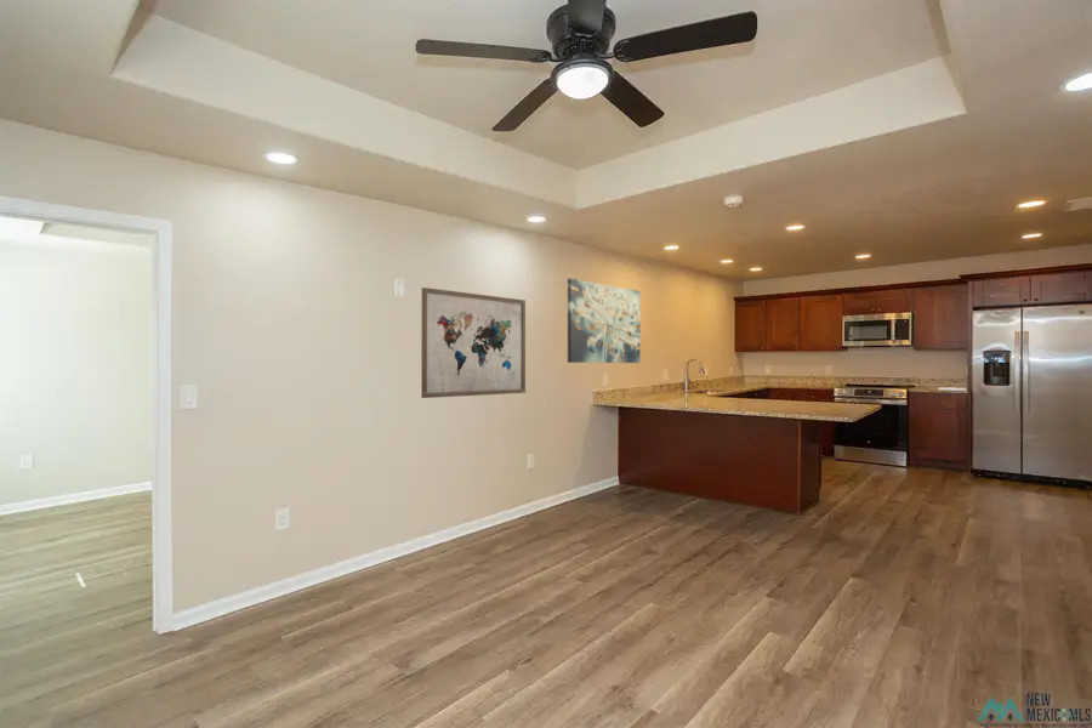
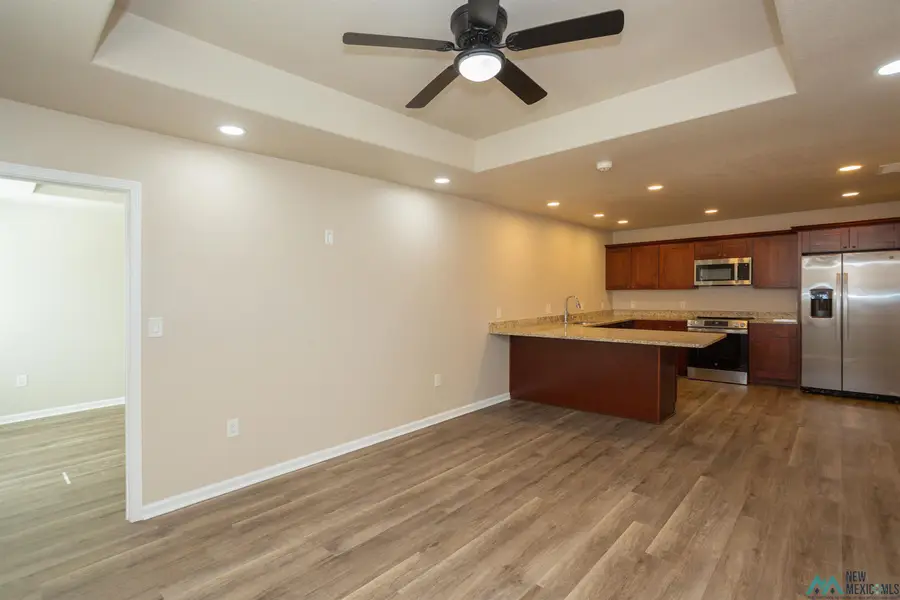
- wall art [567,278,642,364]
- wall art [420,286,527,399]
